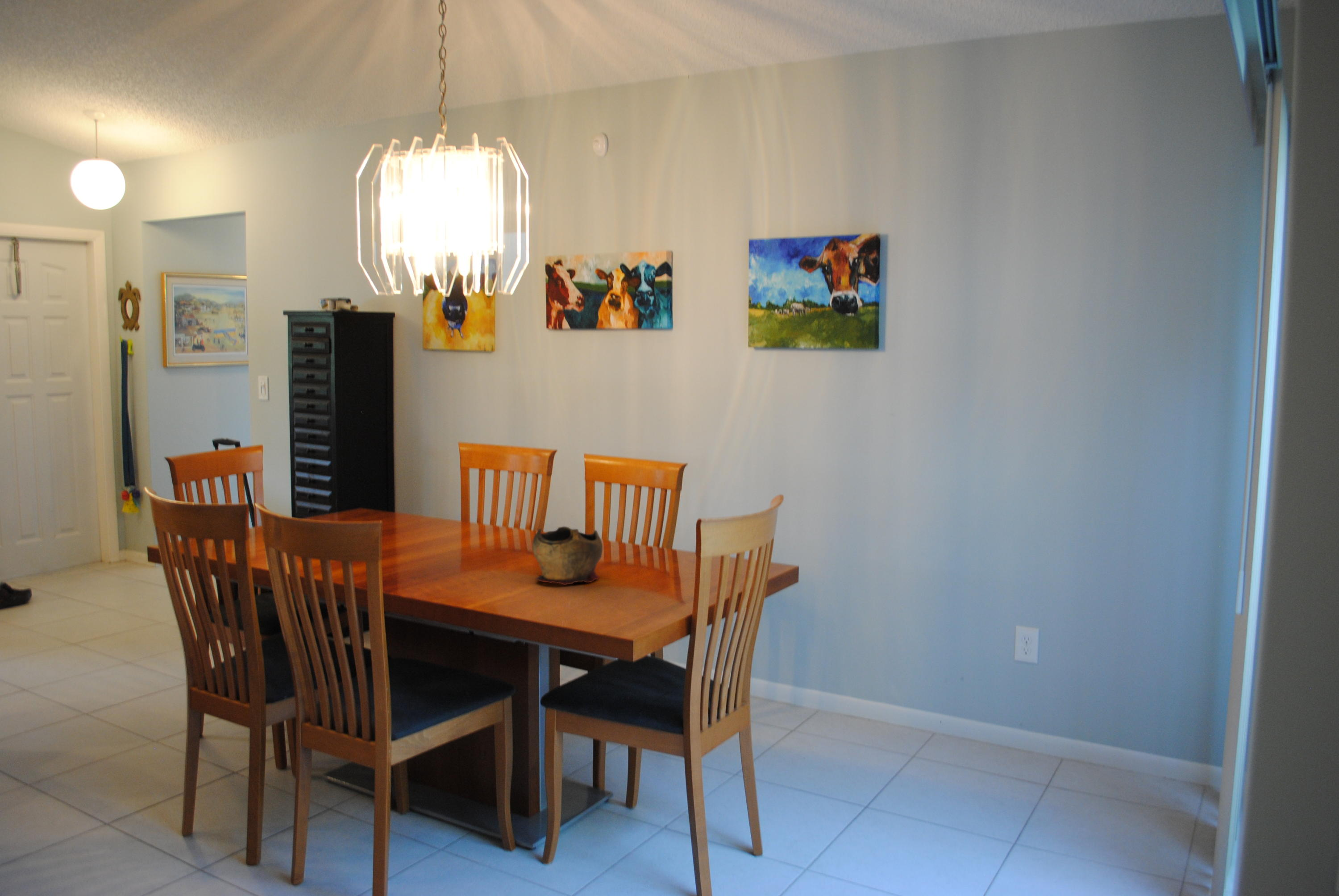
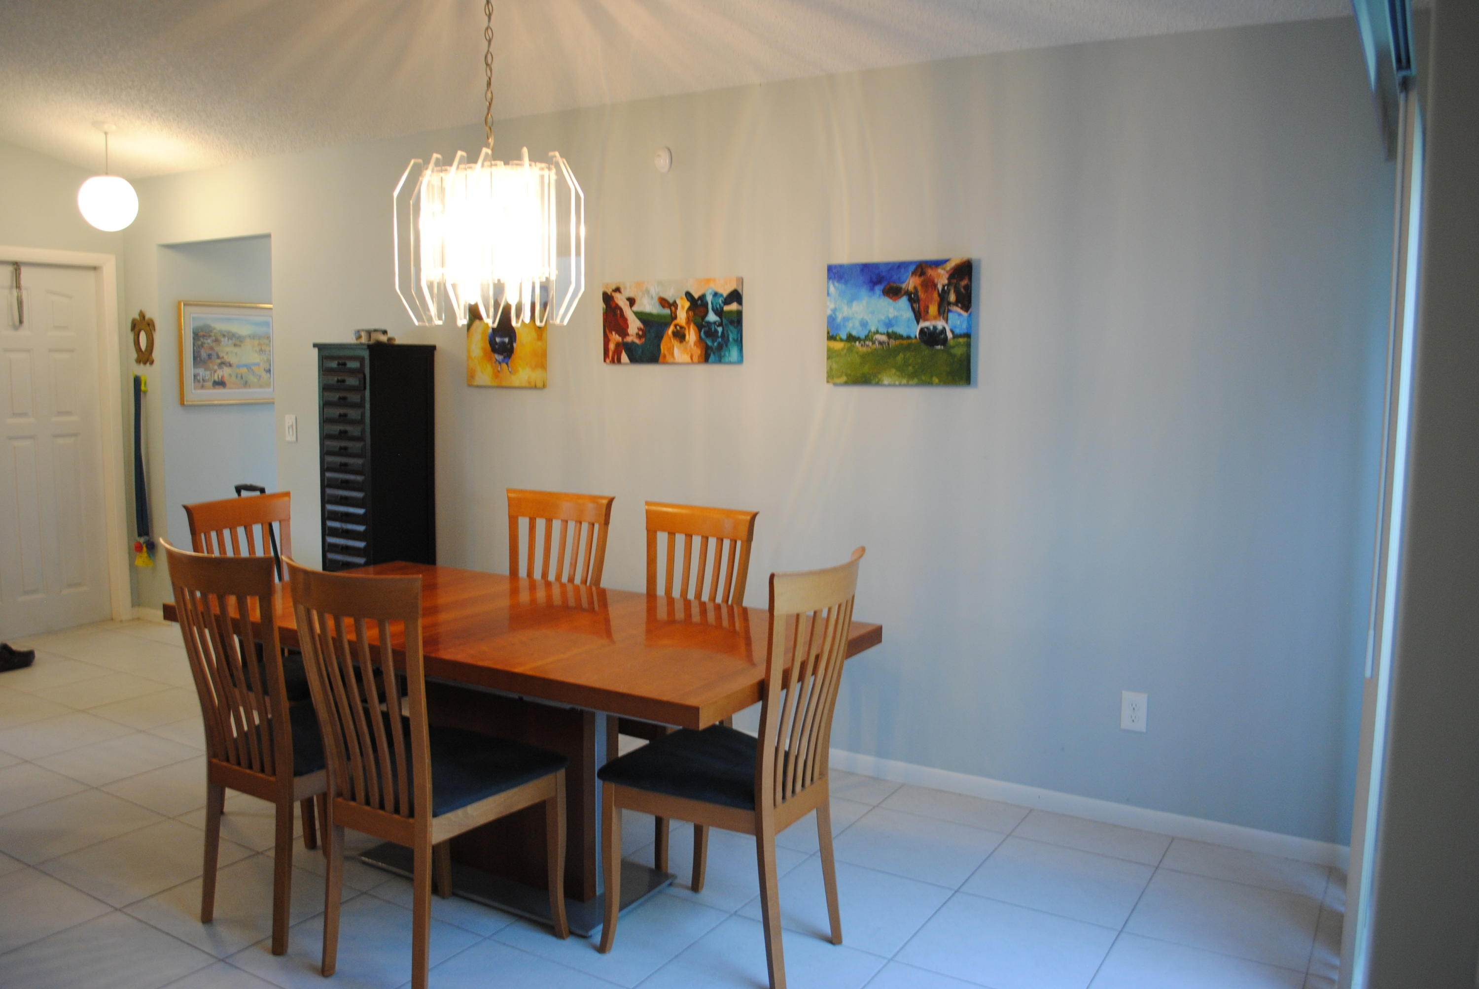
- decorative bowl [532,526,603,585]
